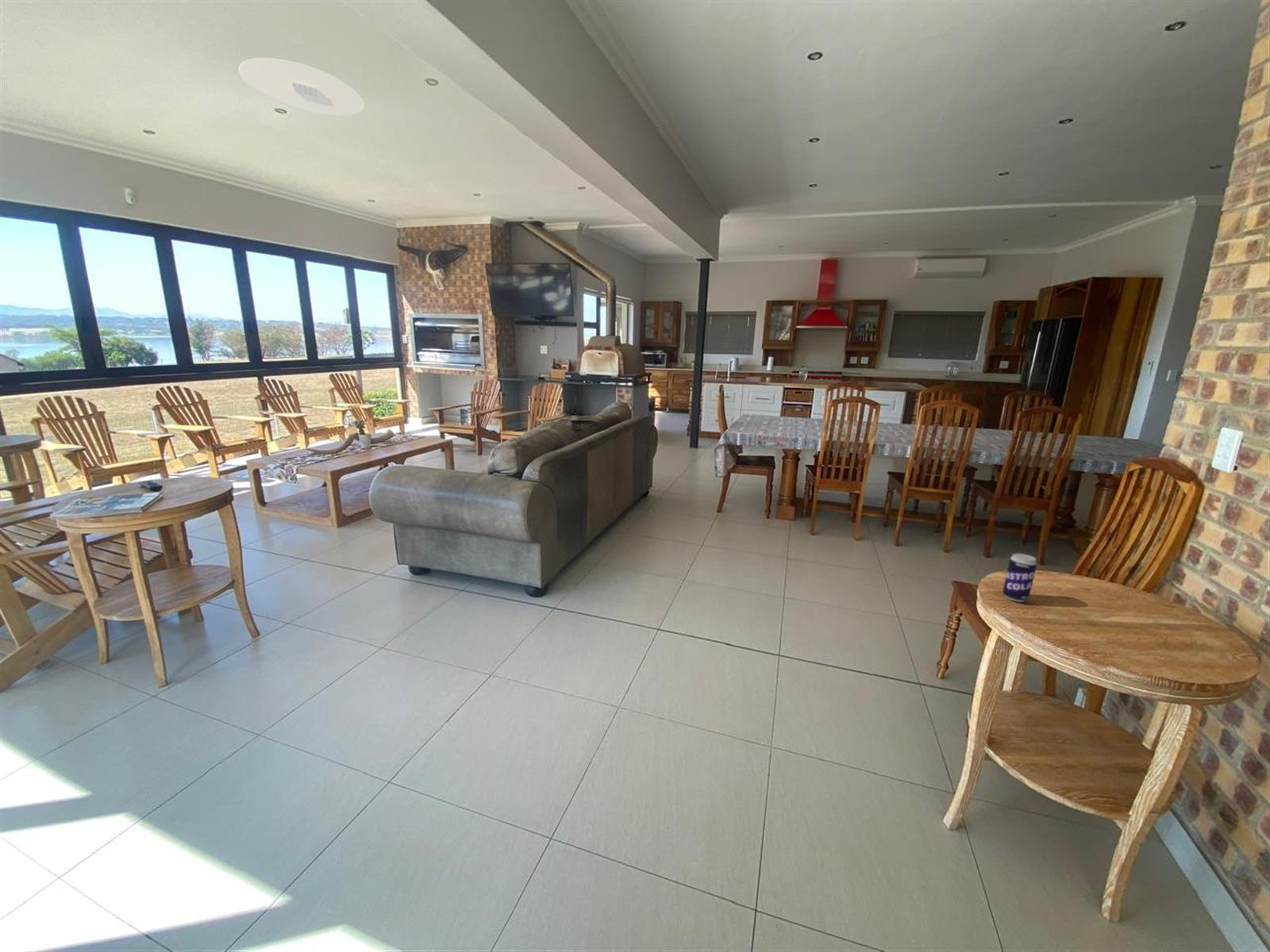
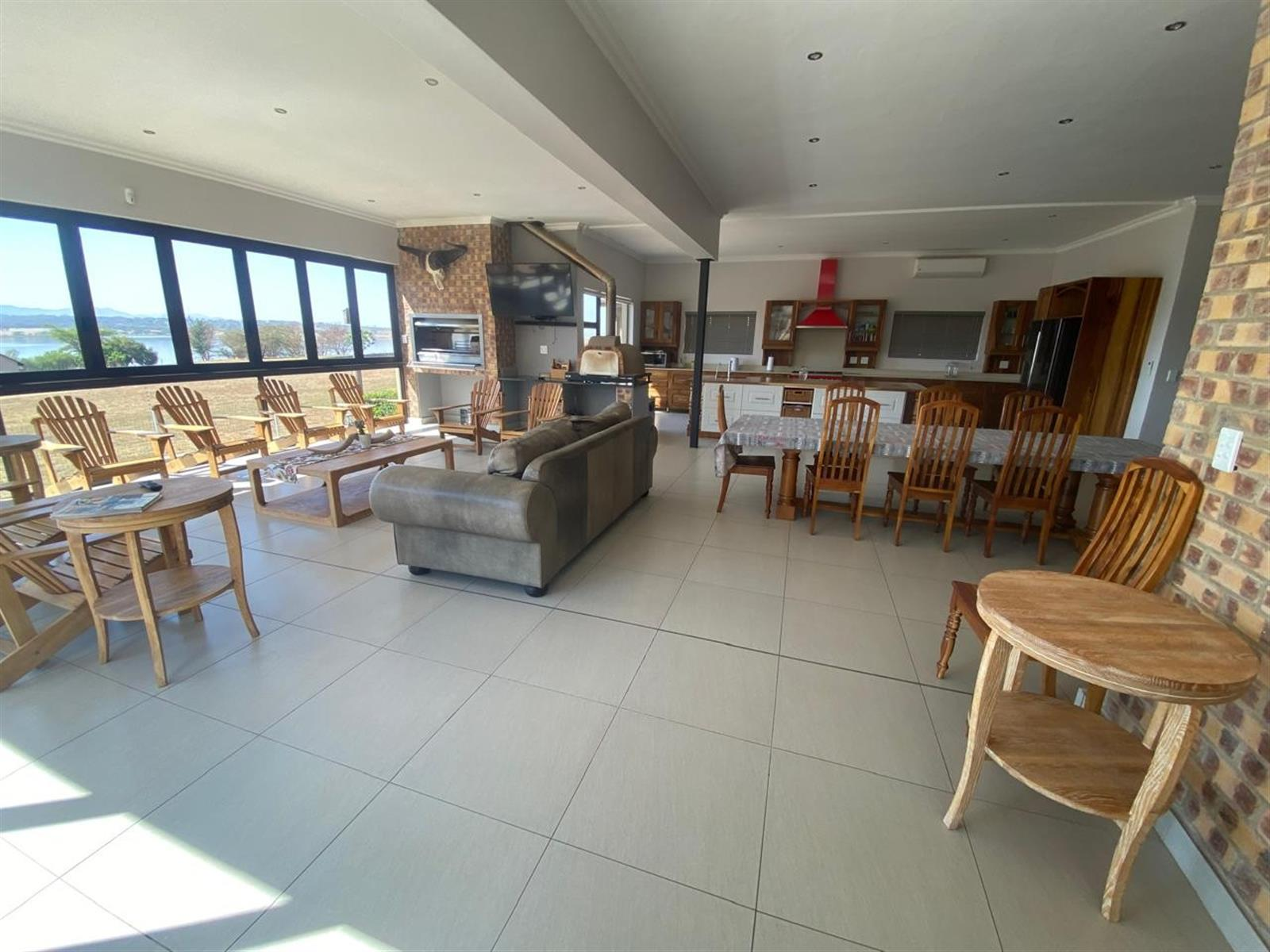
- beverage can [1002,552,1037,603]
- ceiling light [238,57,365,117]
